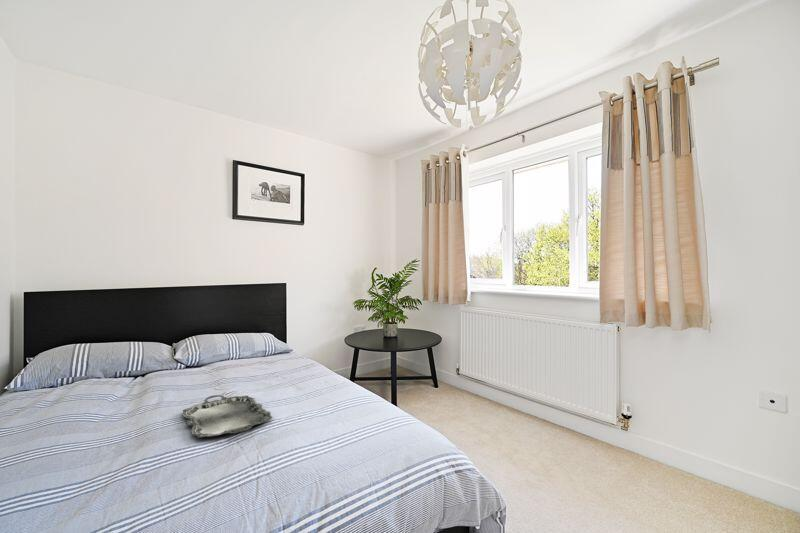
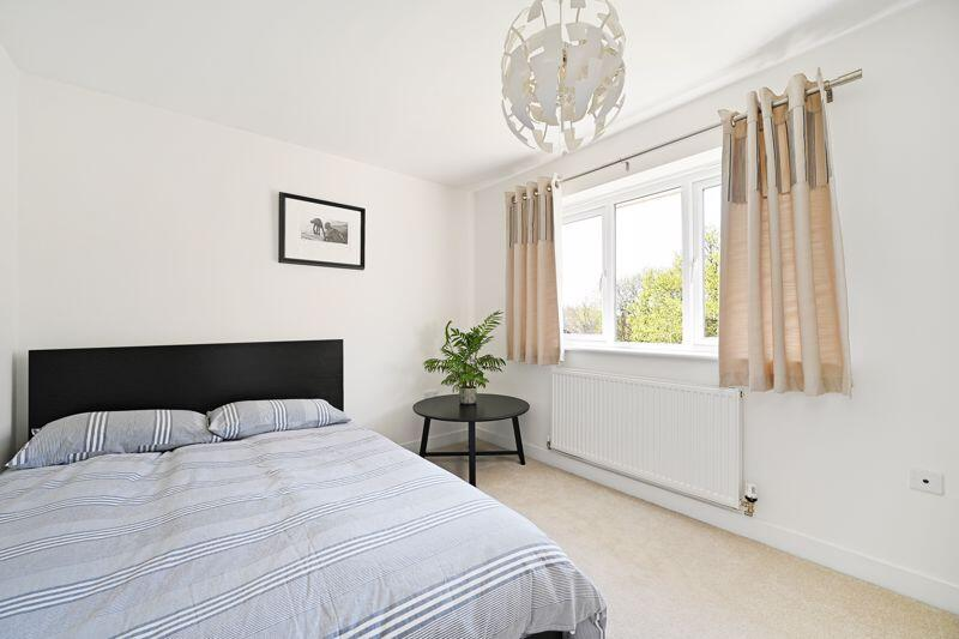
- serving tray [181,394,273,439]
